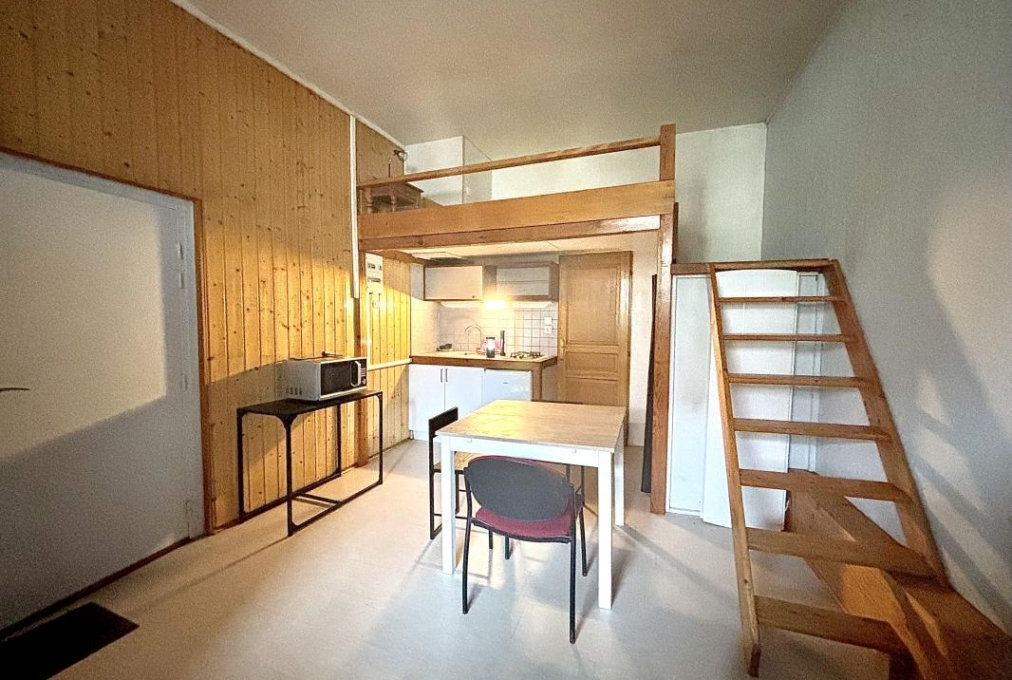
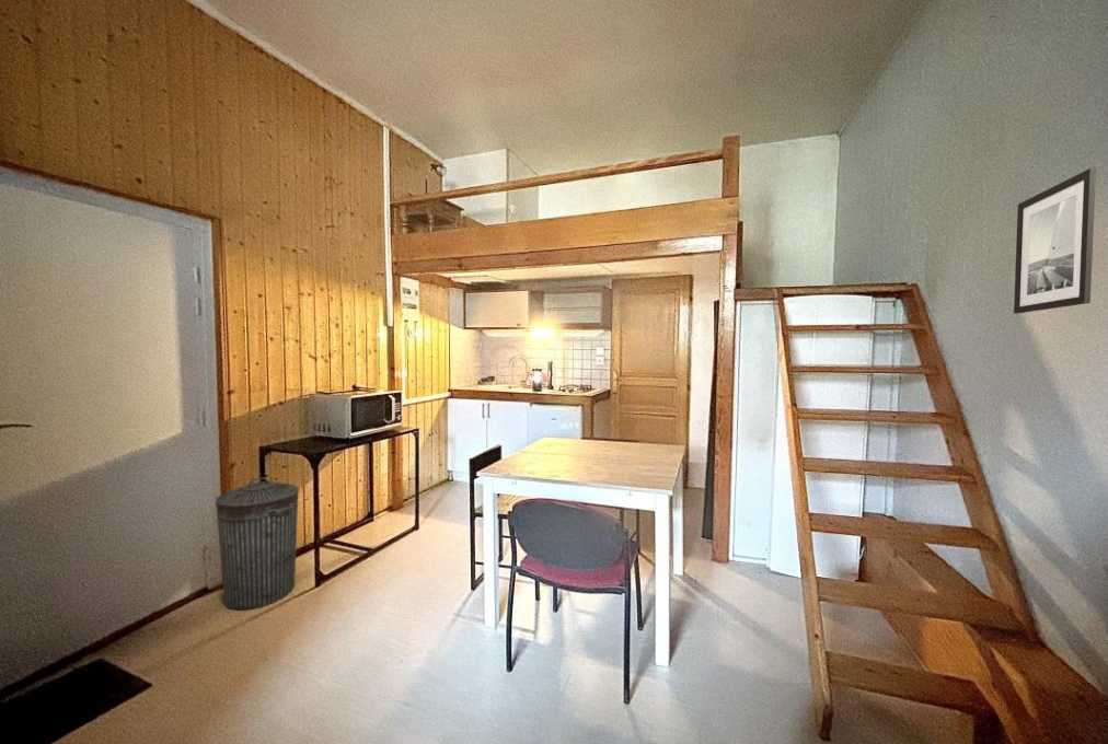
+ wall art [1013,166,1097,315]
+ trash can [215,476,300,612]
